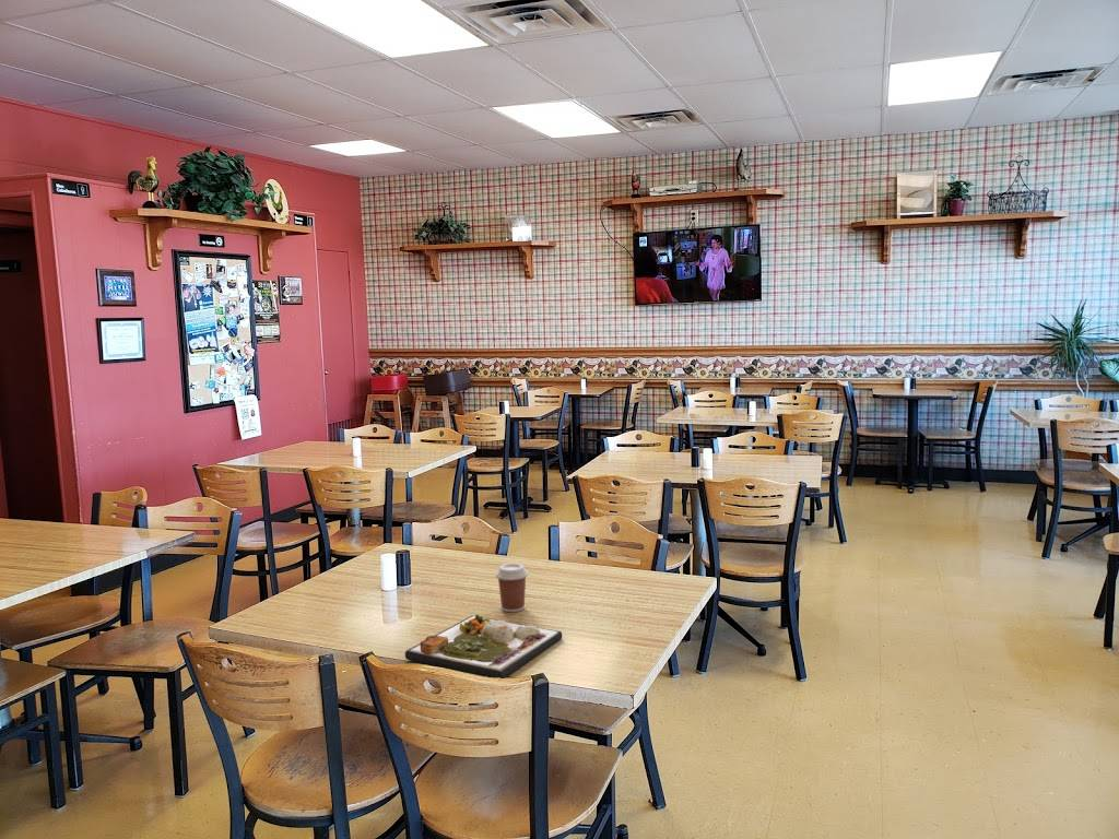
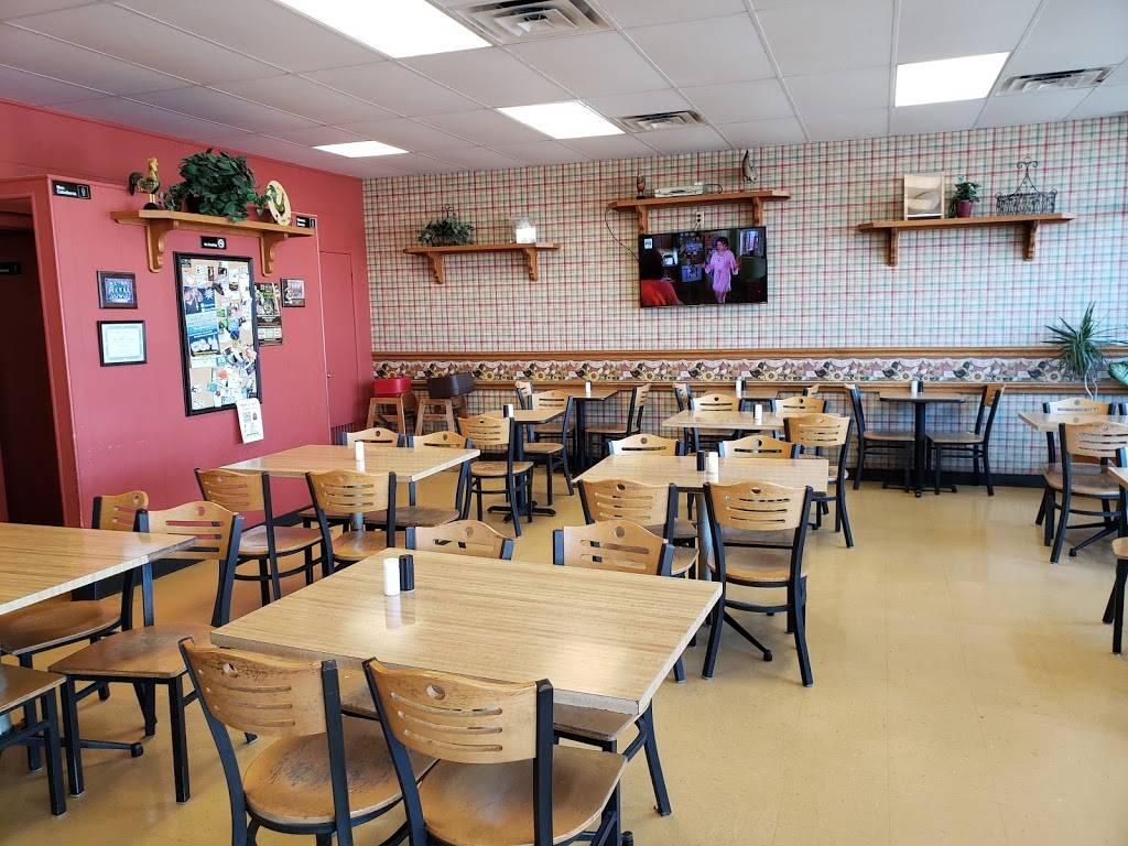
- dinner plate [404,614,563,680]
- coffee cup [495,563,529,613]
